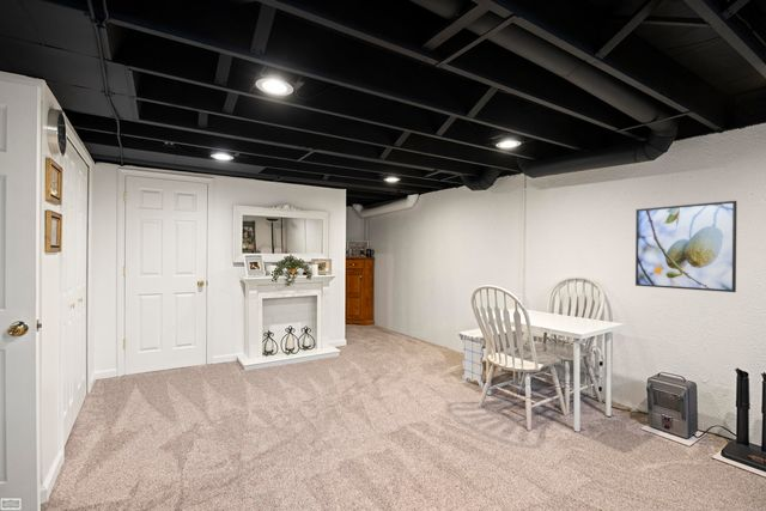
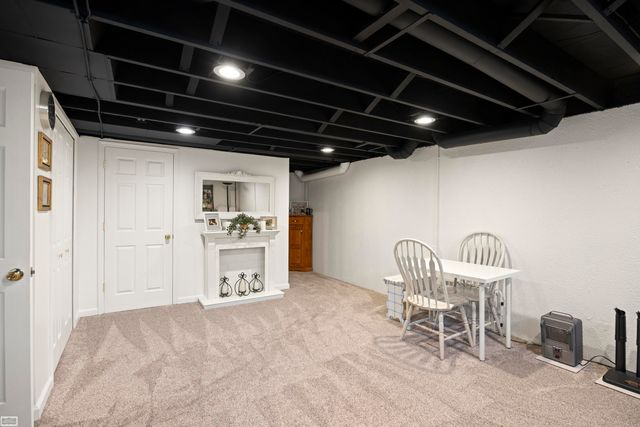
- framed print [634,200,738,293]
